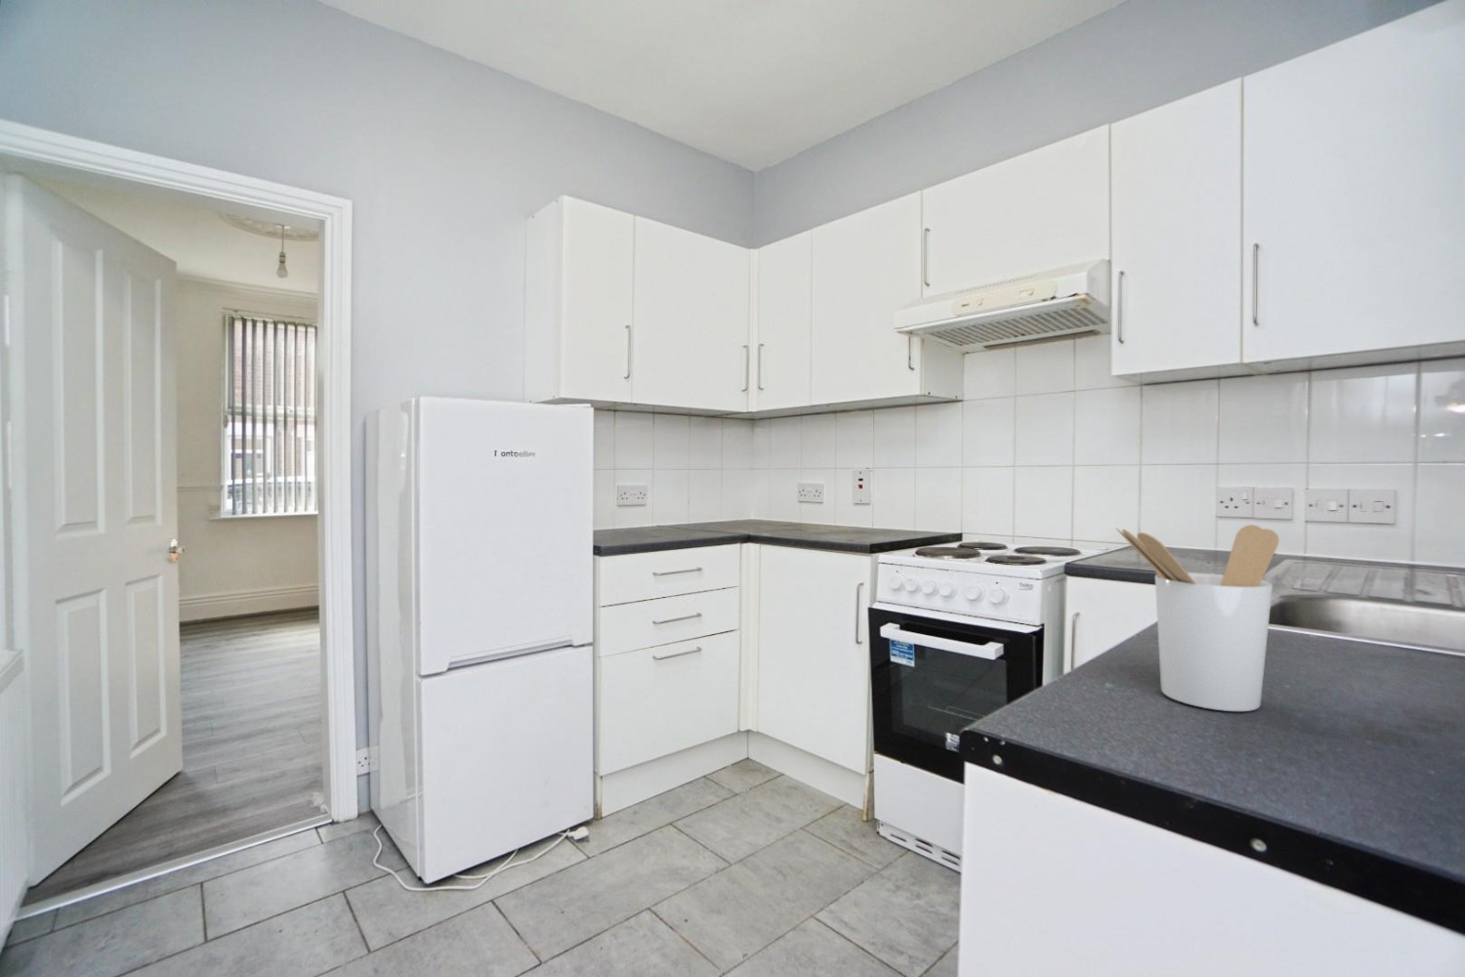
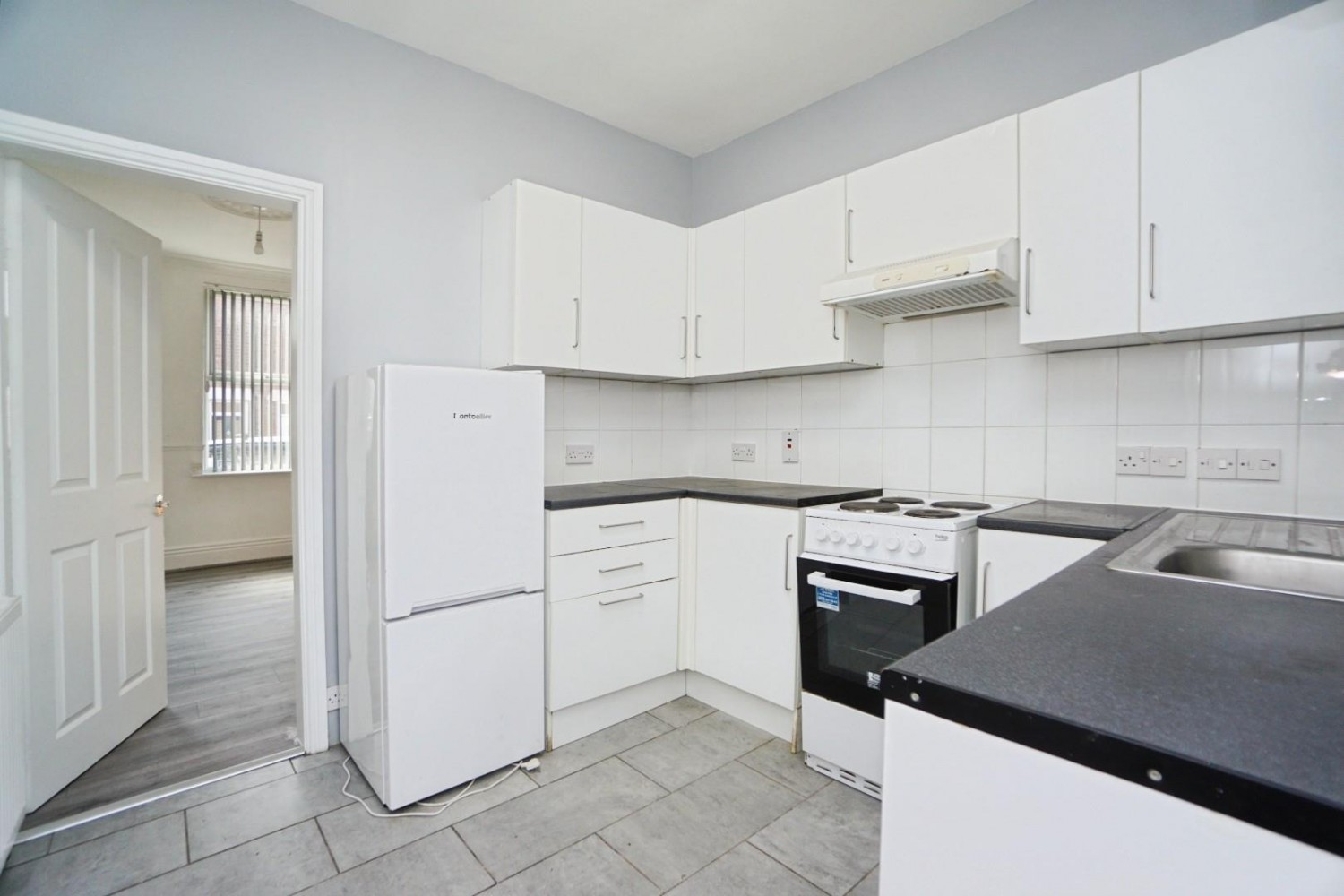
- utensil holder [1115,523,1281,712]
